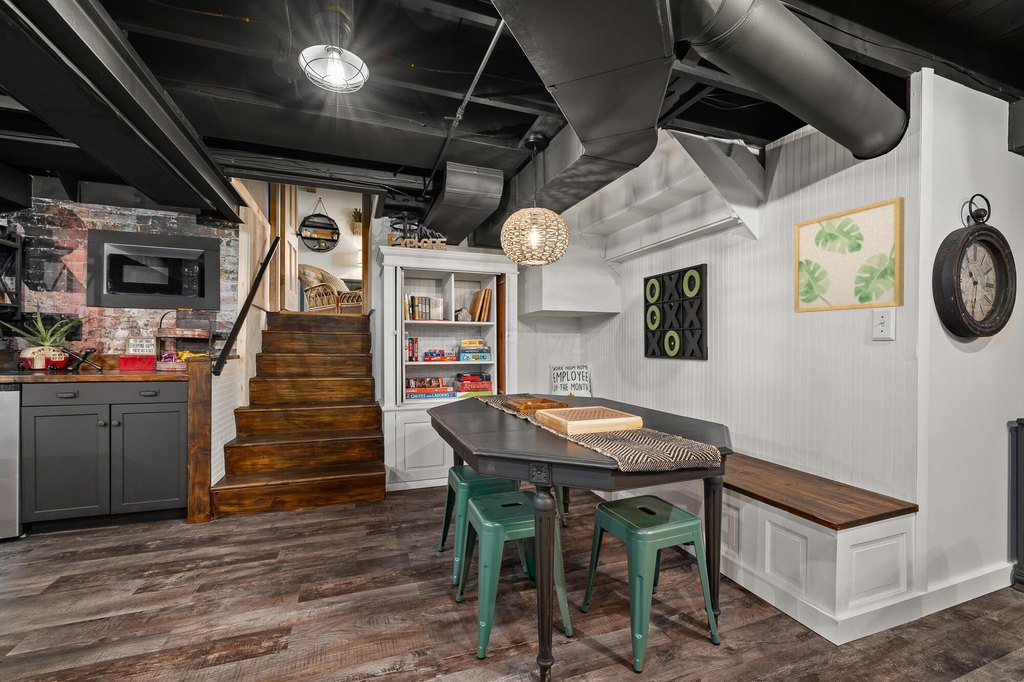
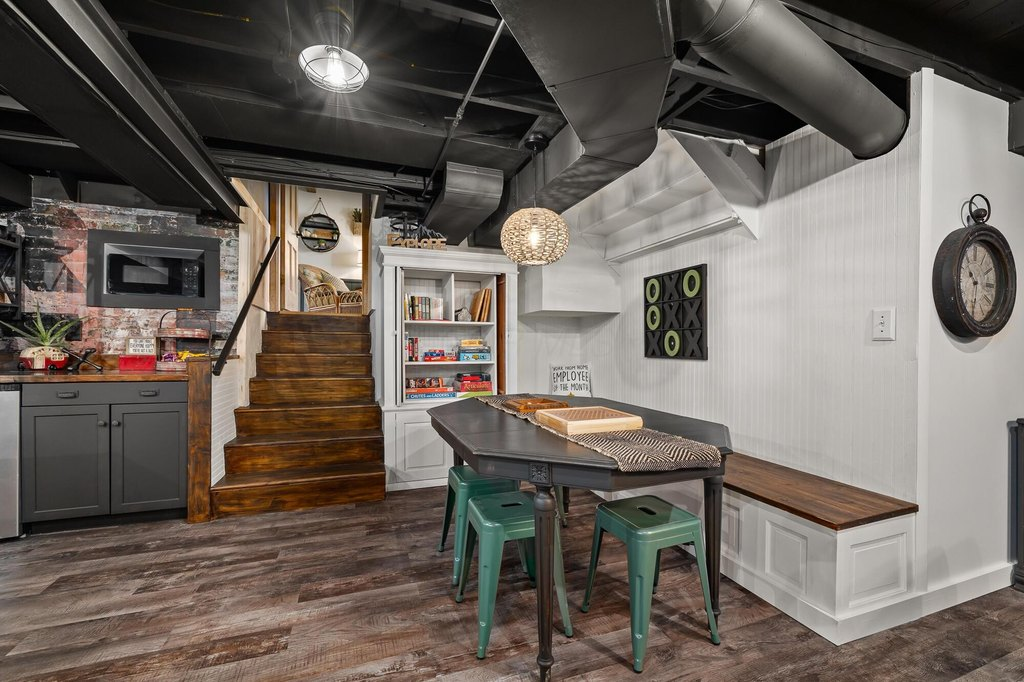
- wall art [793,196,906,314]
